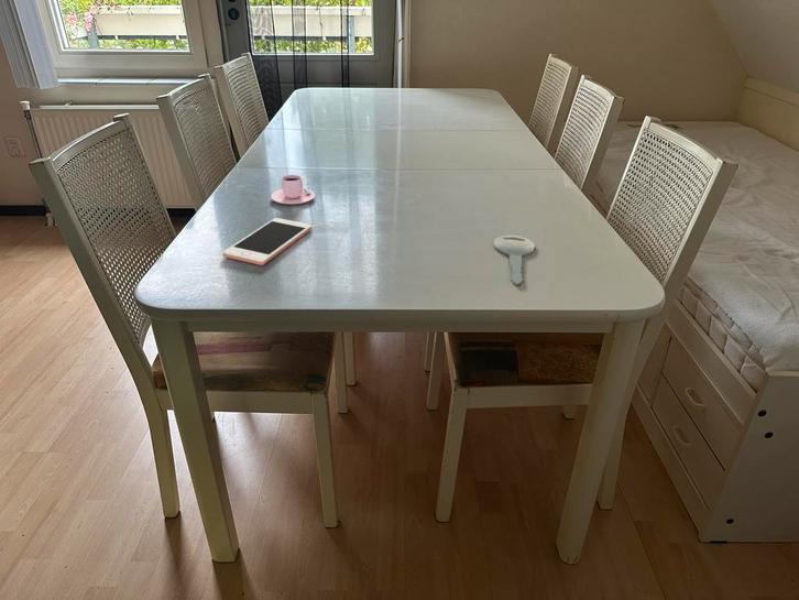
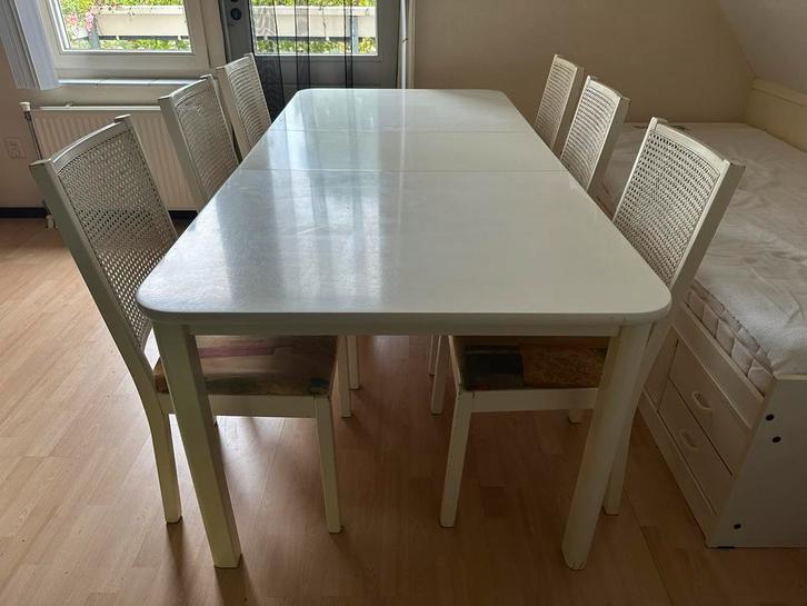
- key [492,234,536,286]
- cell phone [222,217,313,266]
- teacup [270,174,316,205]
